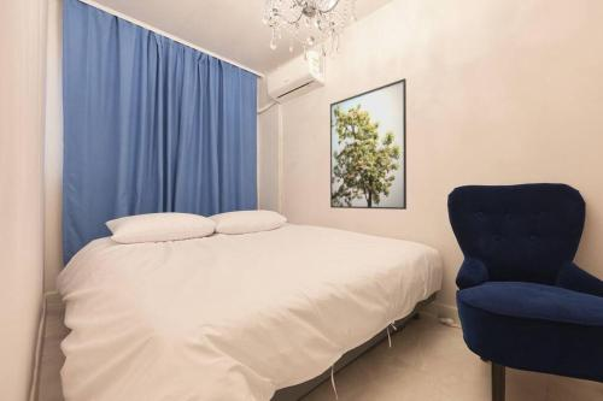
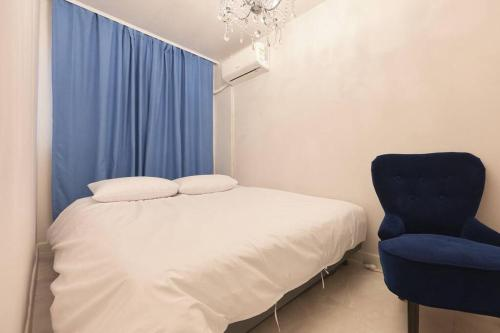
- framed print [329,77,408,211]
